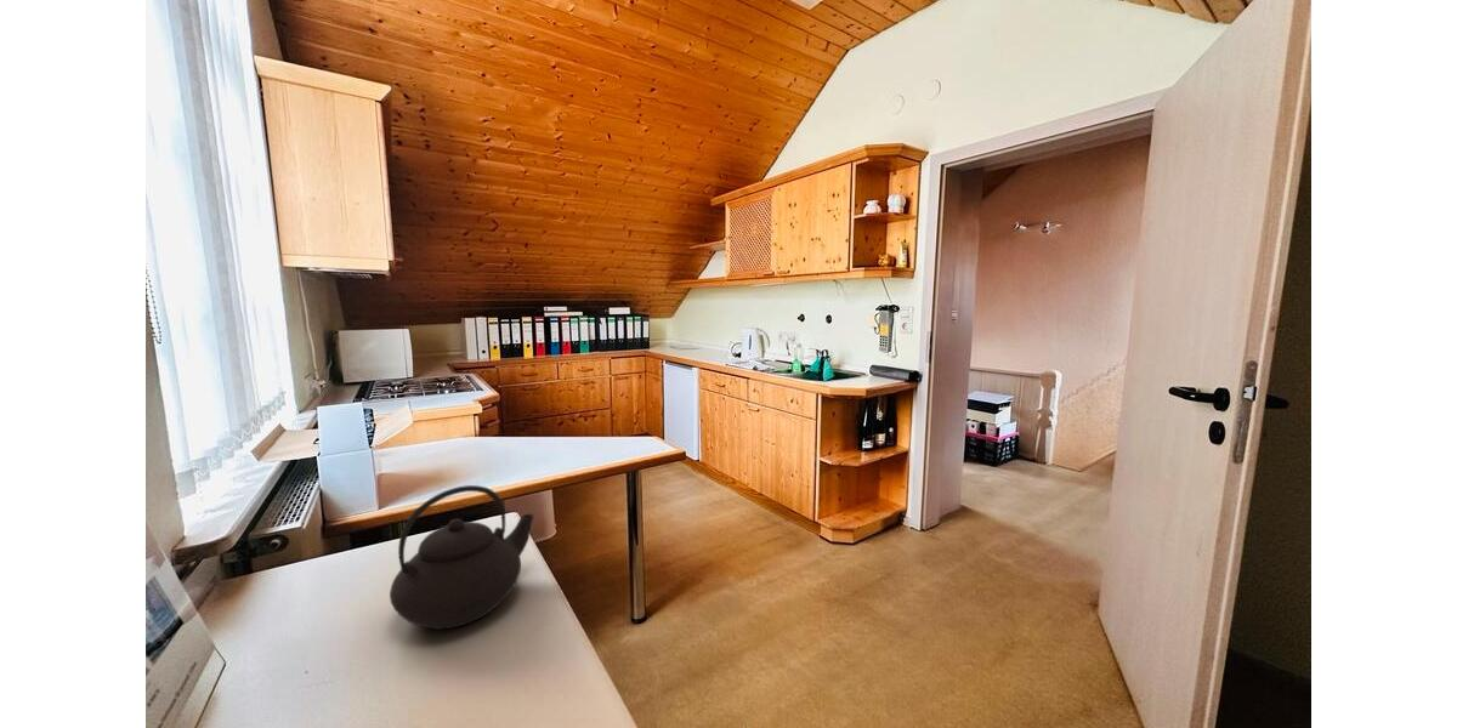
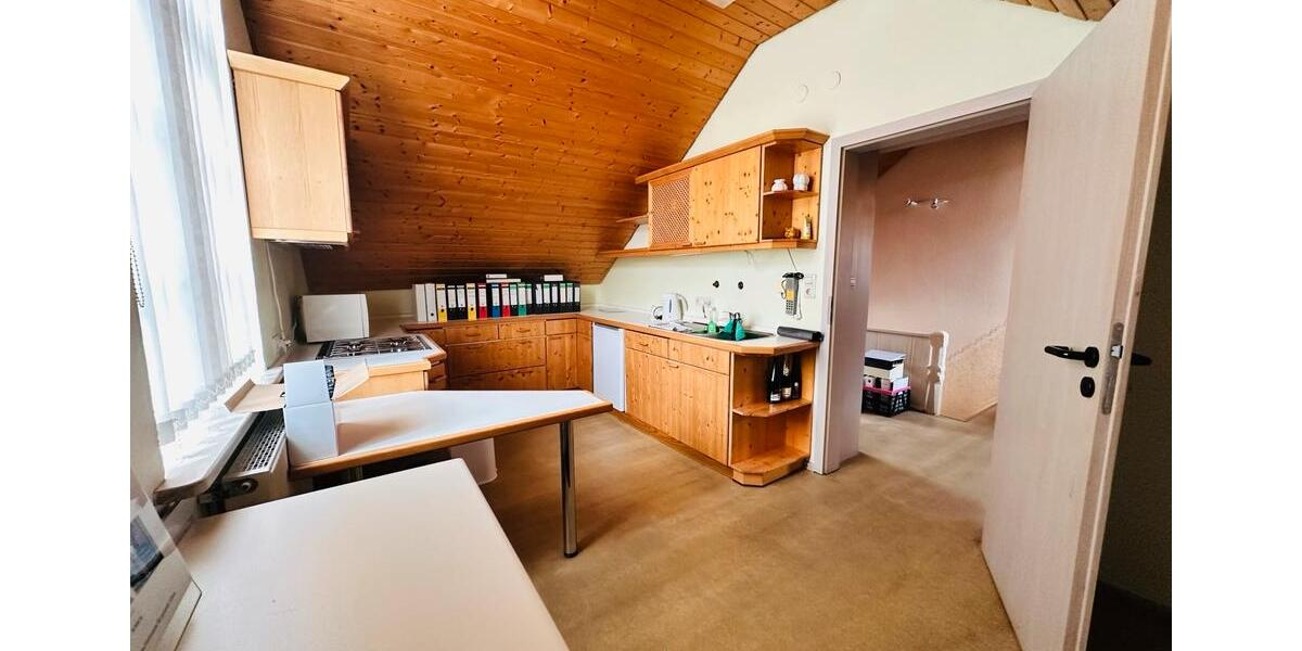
- teapot [389,484,535,631]
